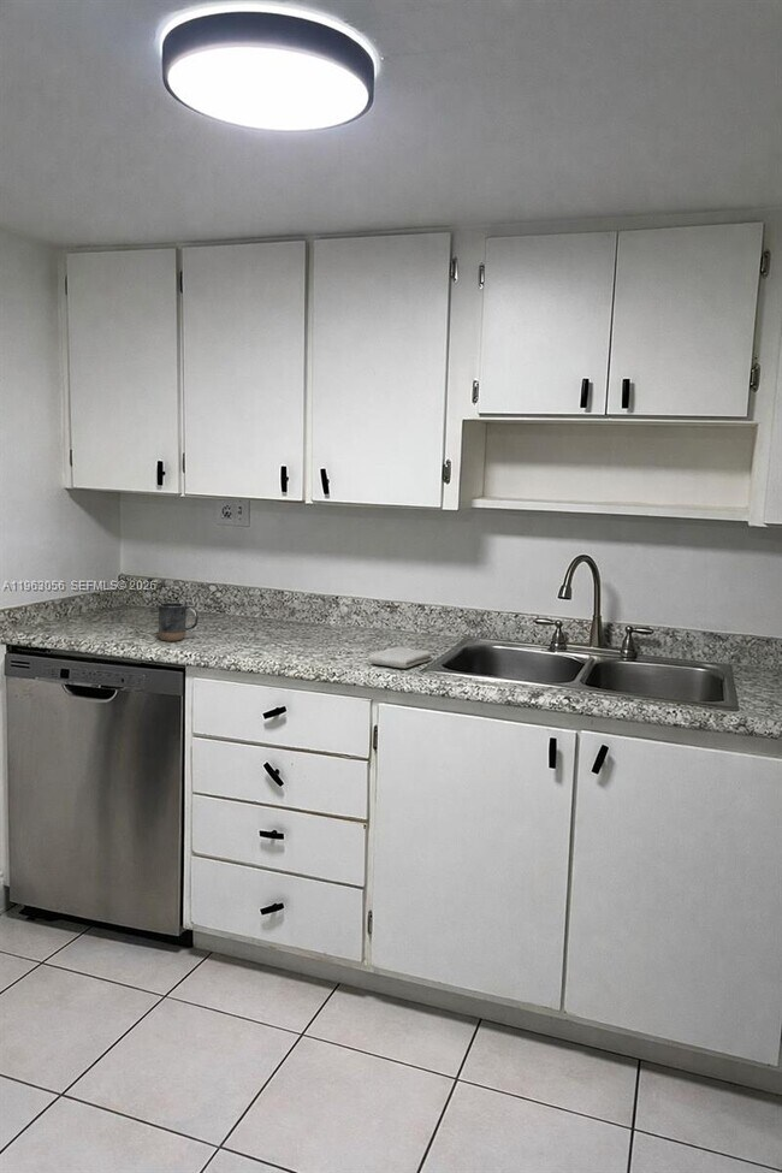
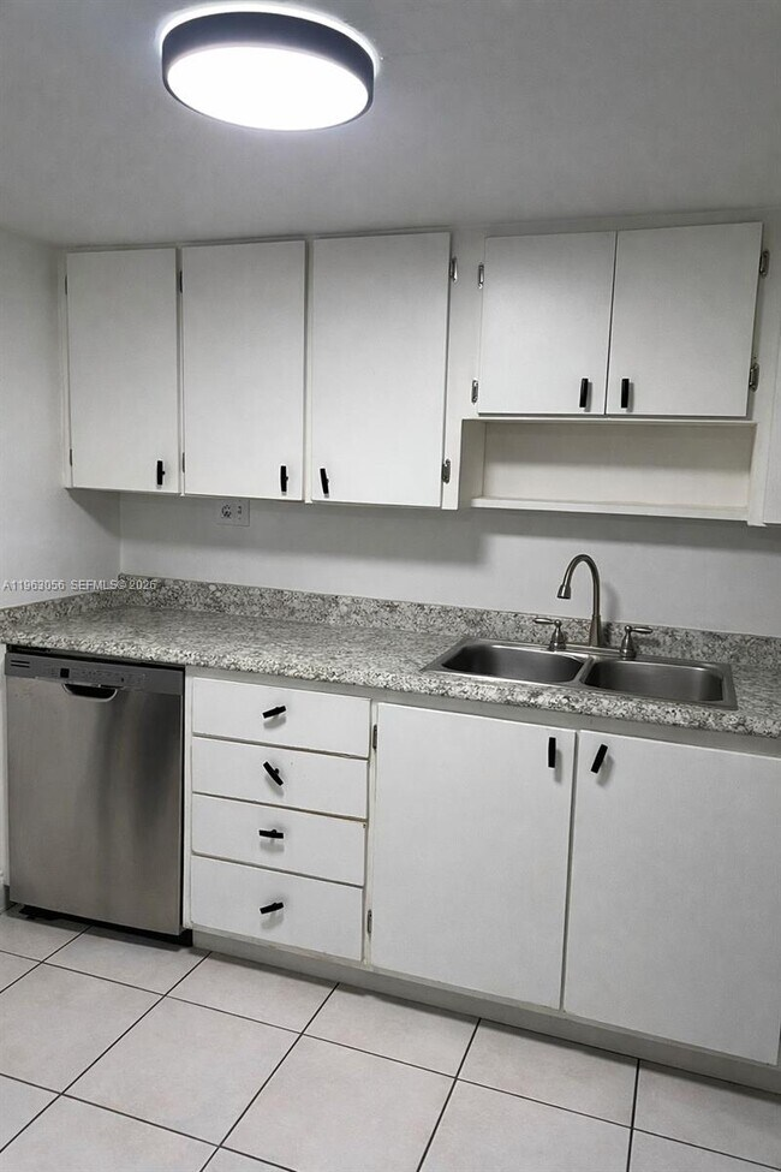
- mug [156,599,199,642]
- washcloth [367,646,433,669]
